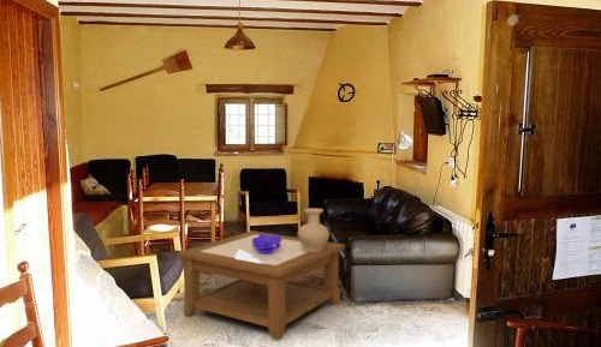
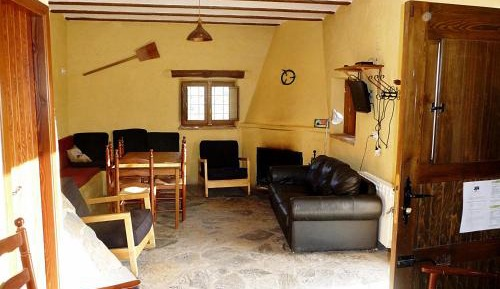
- vase [297,208,331,252]
- coffee table [175,229,346,342]
- decorative bowl [251,234,284,255]
